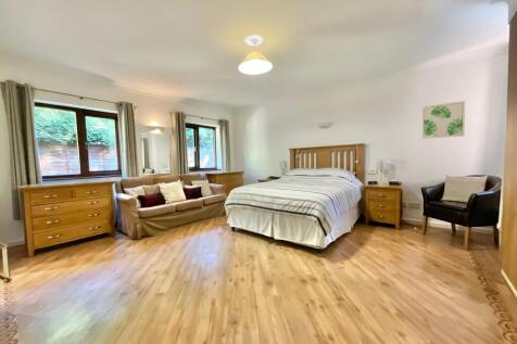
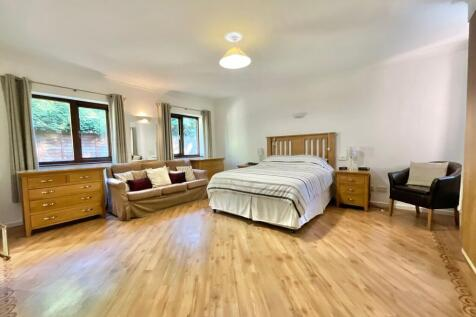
- wall art [421,100,466,140]
